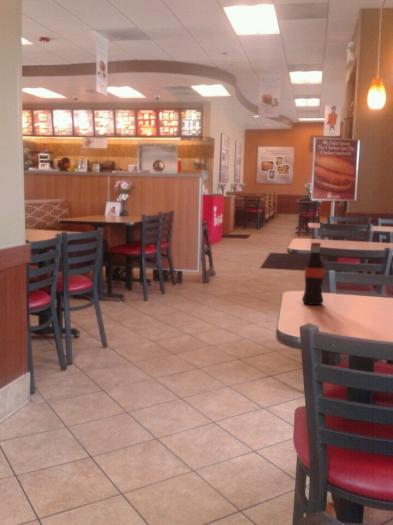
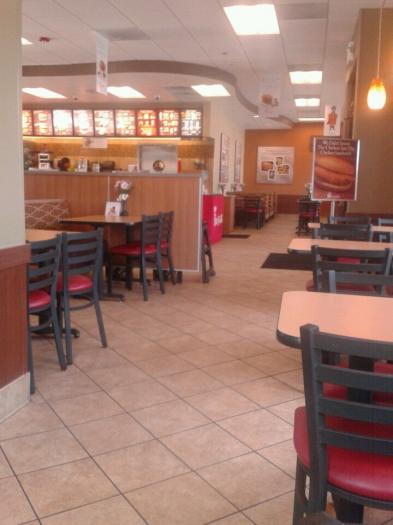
- bottle [301,241,325,306]
